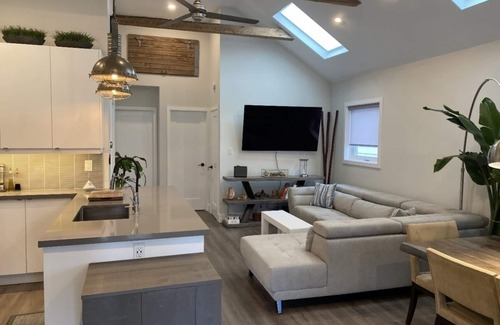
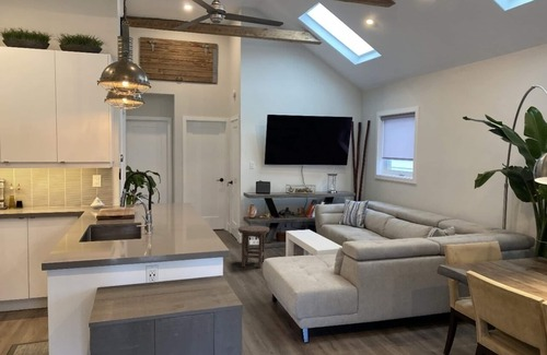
+ stool [237,225,270,269]
